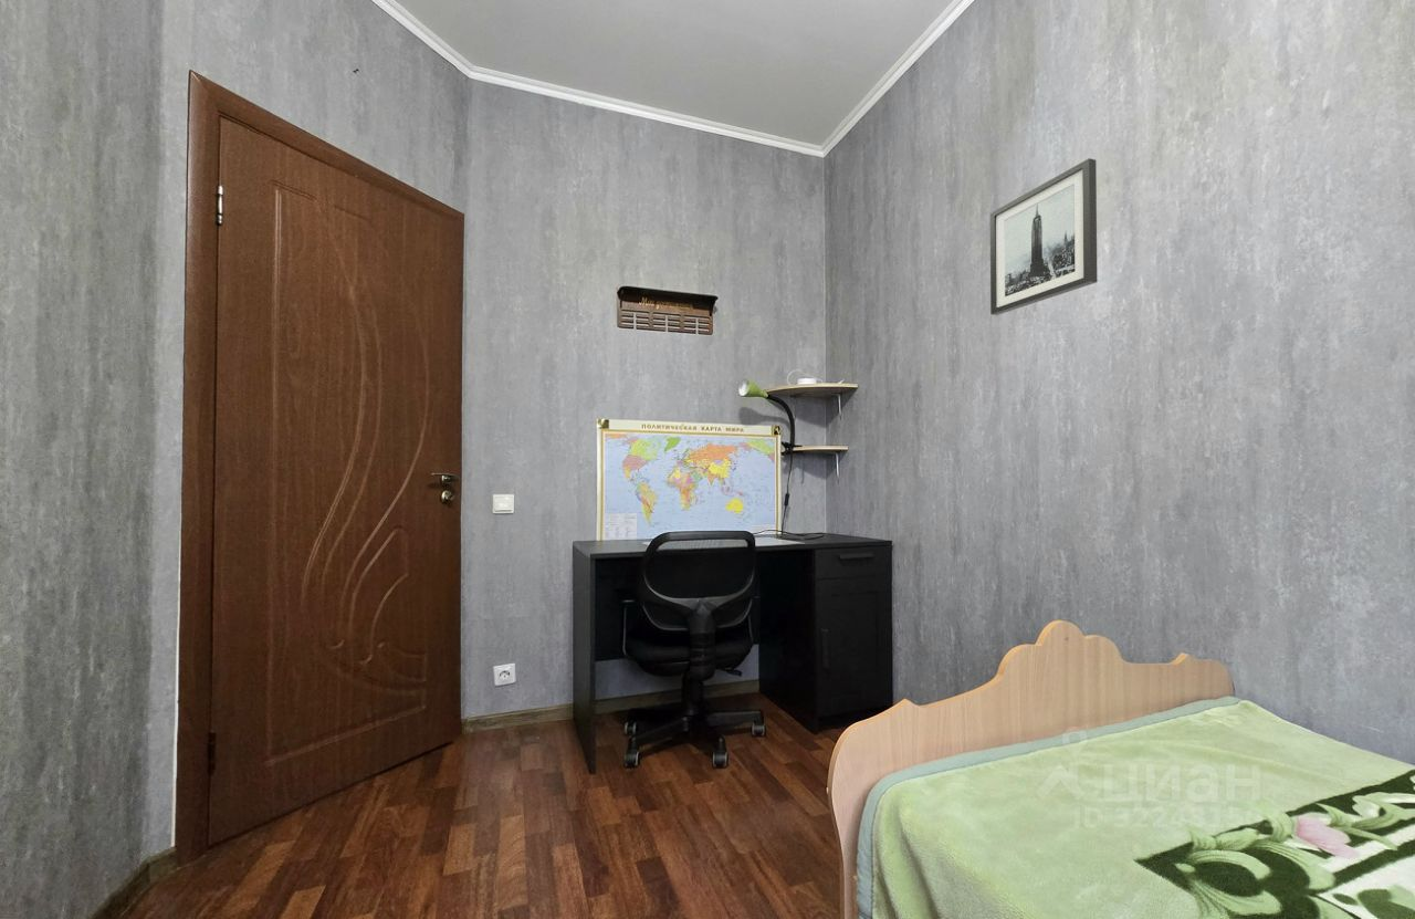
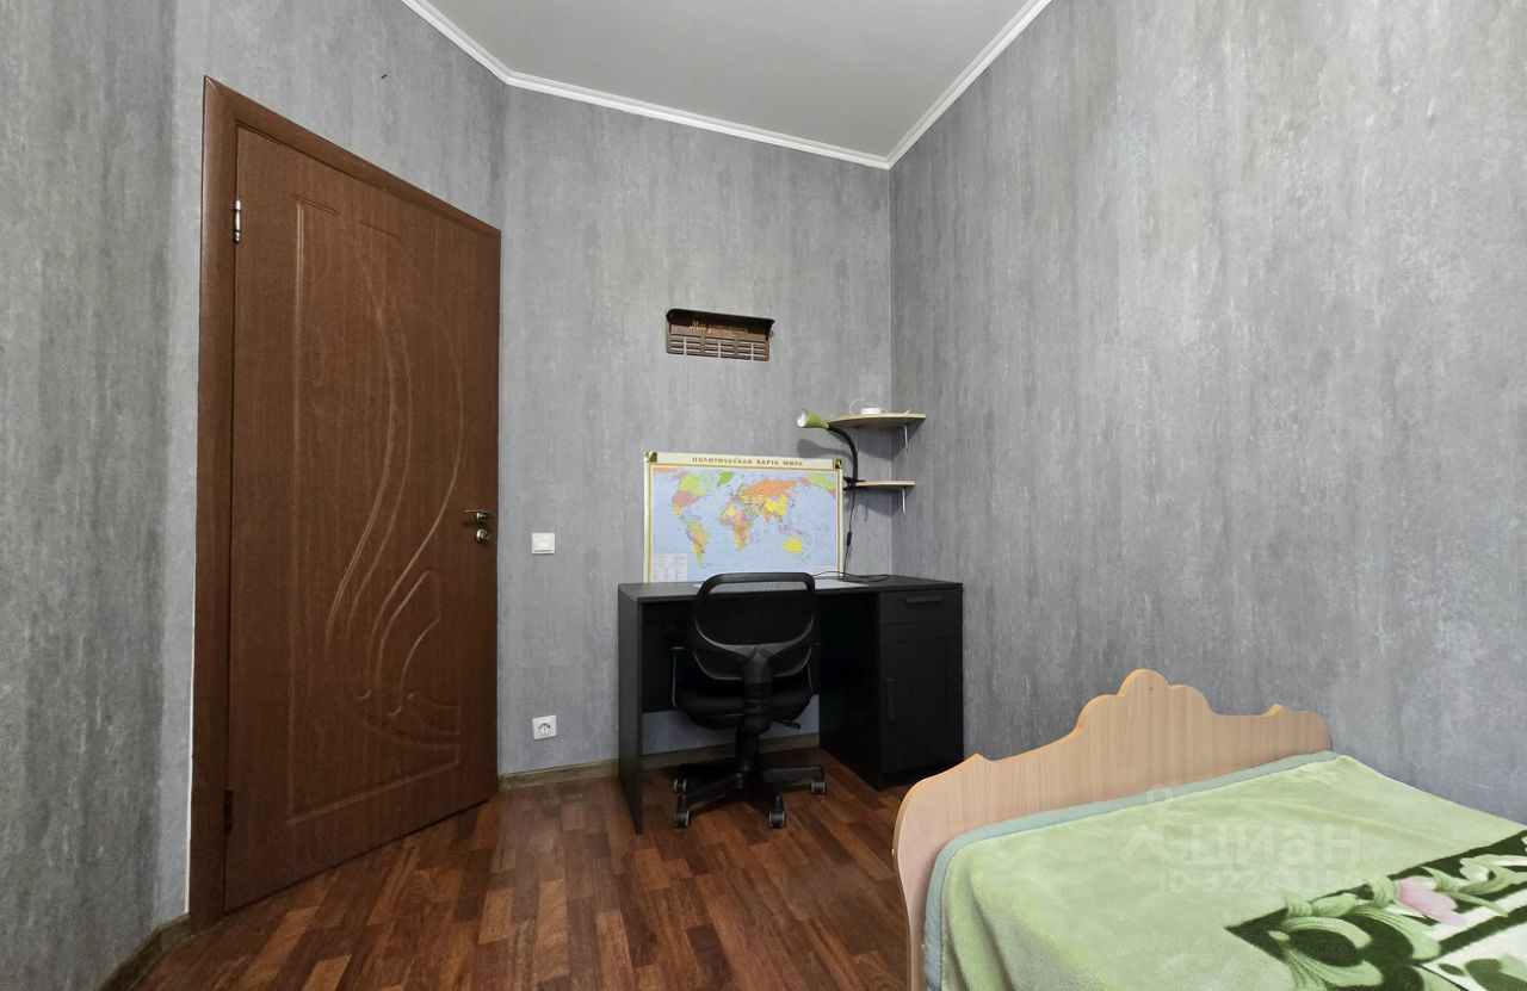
- wall art [989,157,1099,316]
